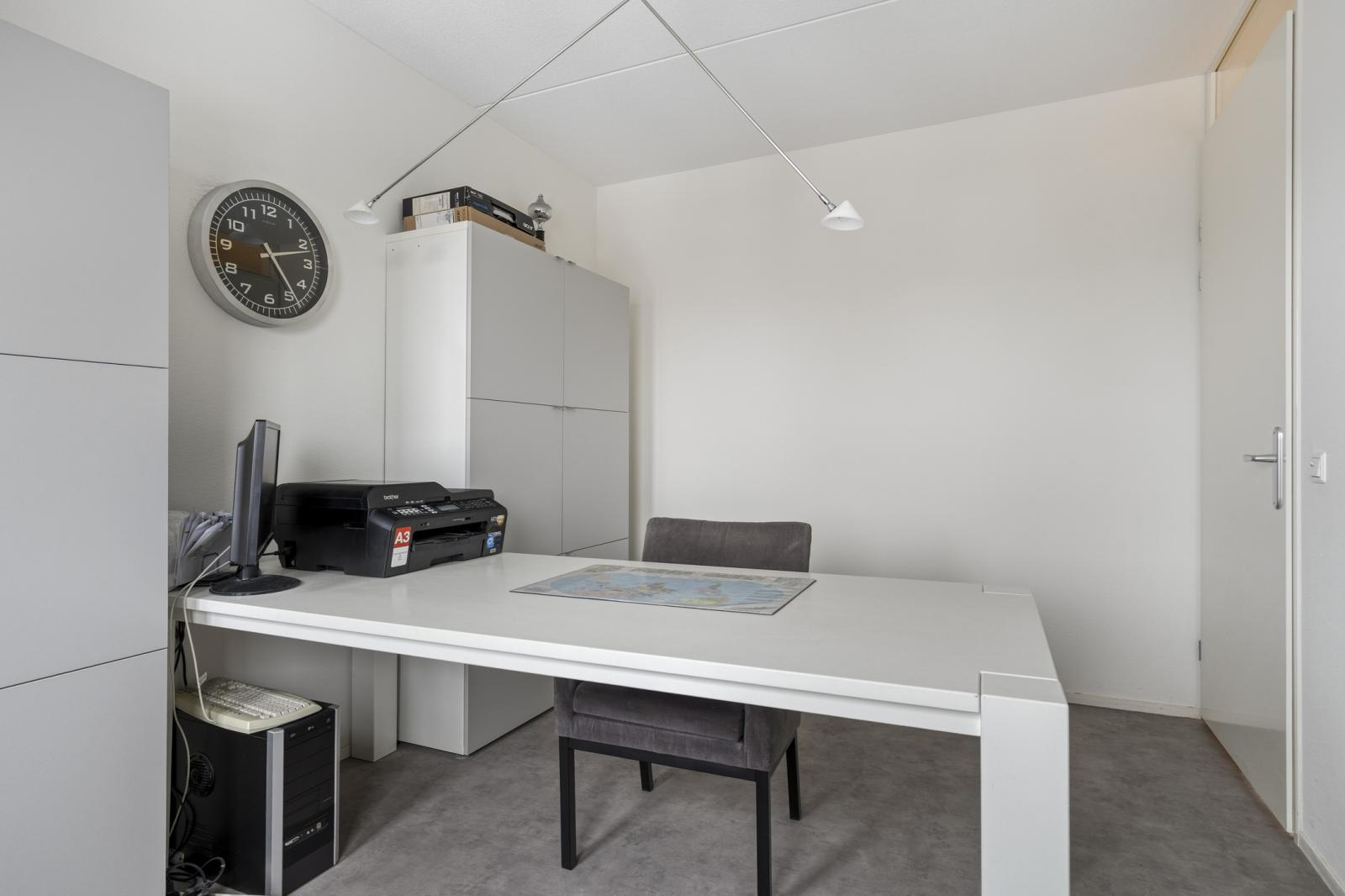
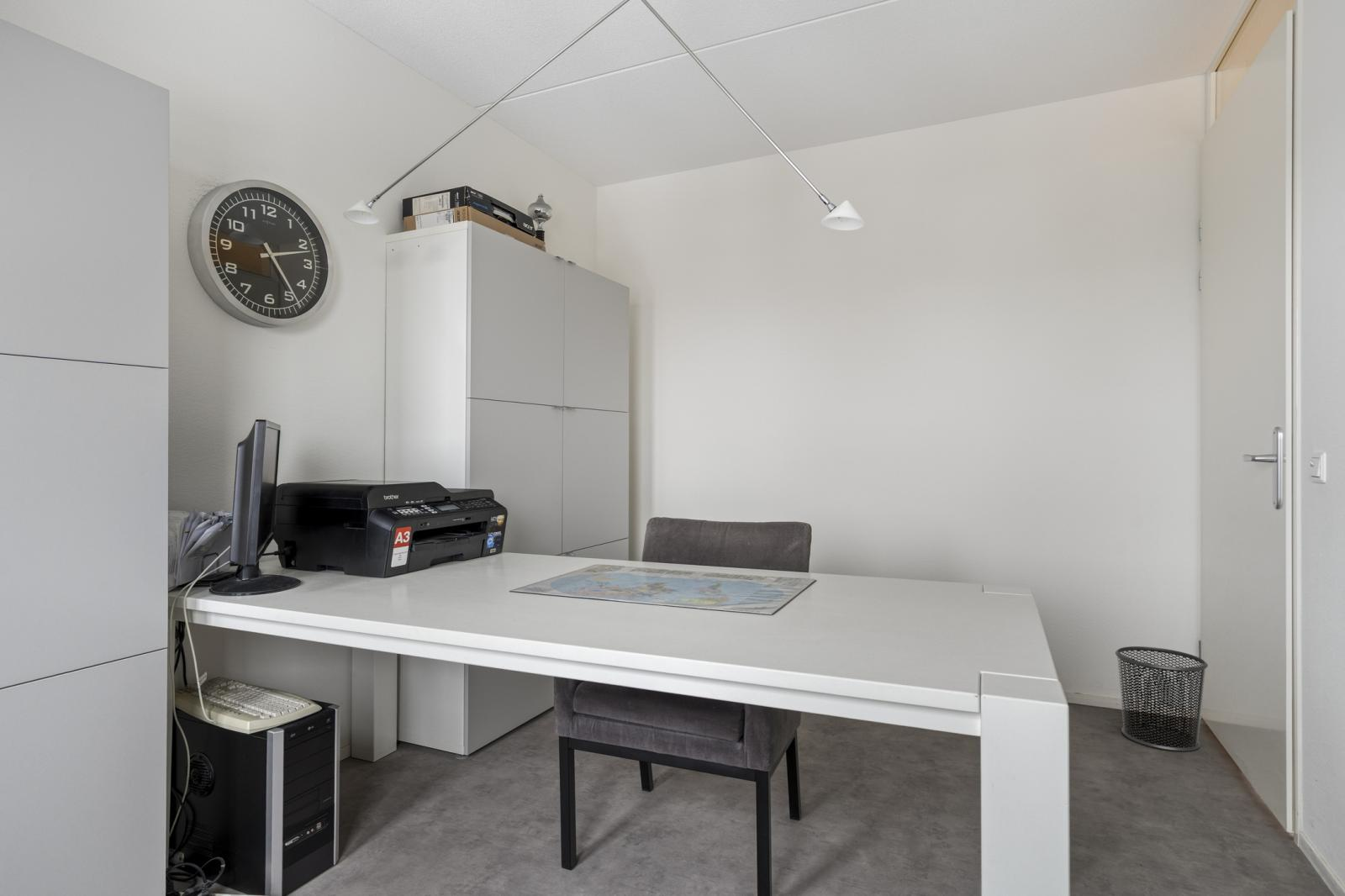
+ waste bin [1115,646,1209,752]
